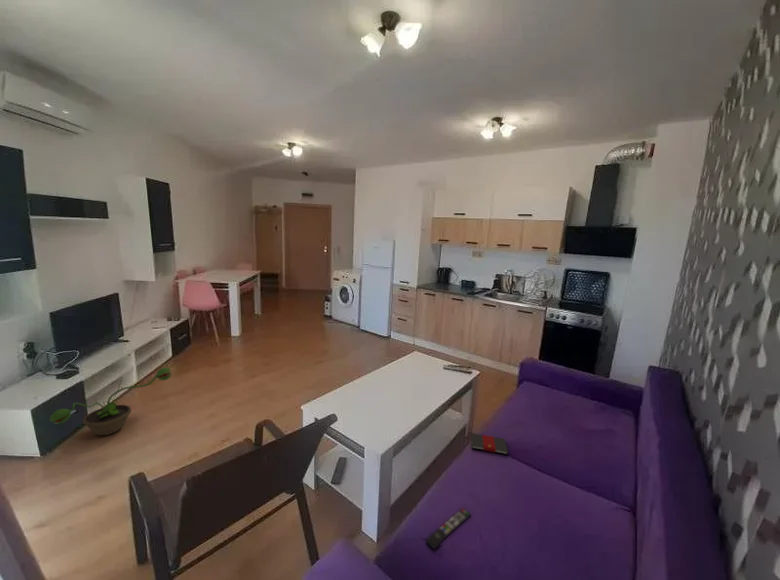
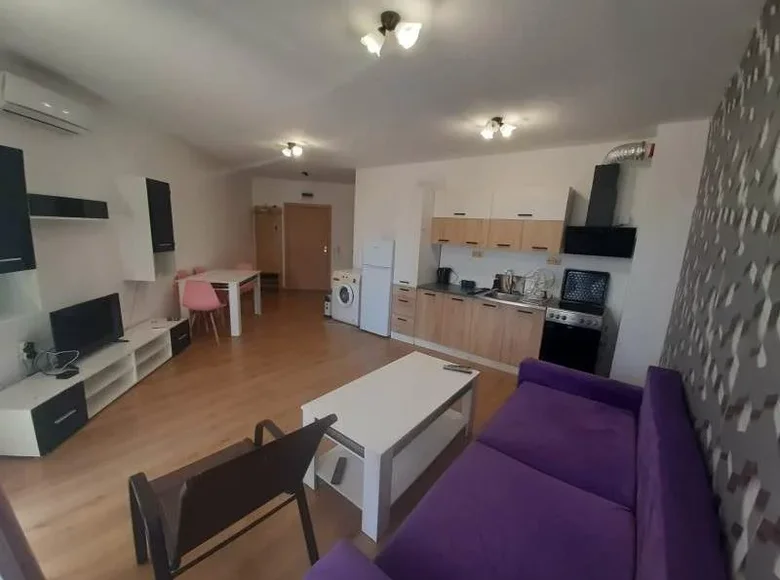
- book [470,432,509,455]
- decorative plant [49,367,173,436]
- remote control [425,507,472,550]
